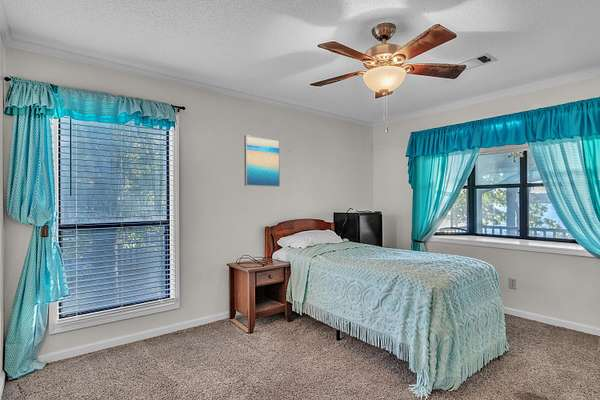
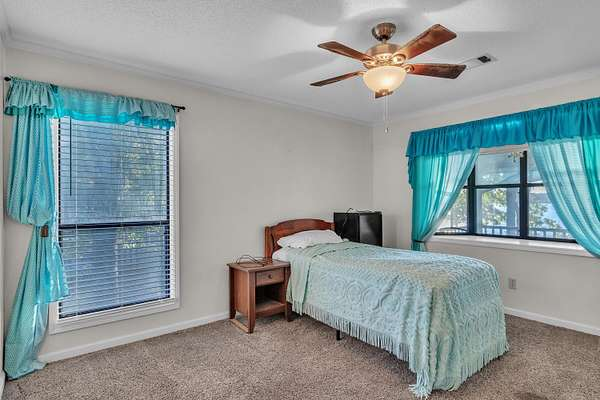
- wall art [243,134,281,188]
